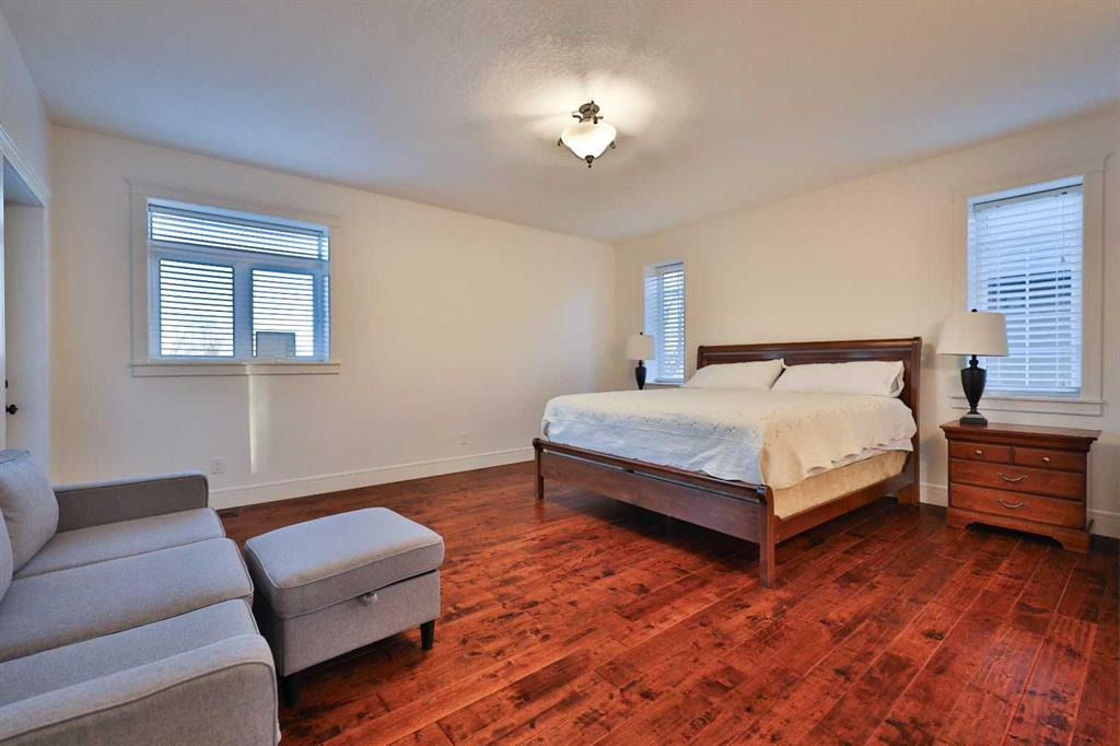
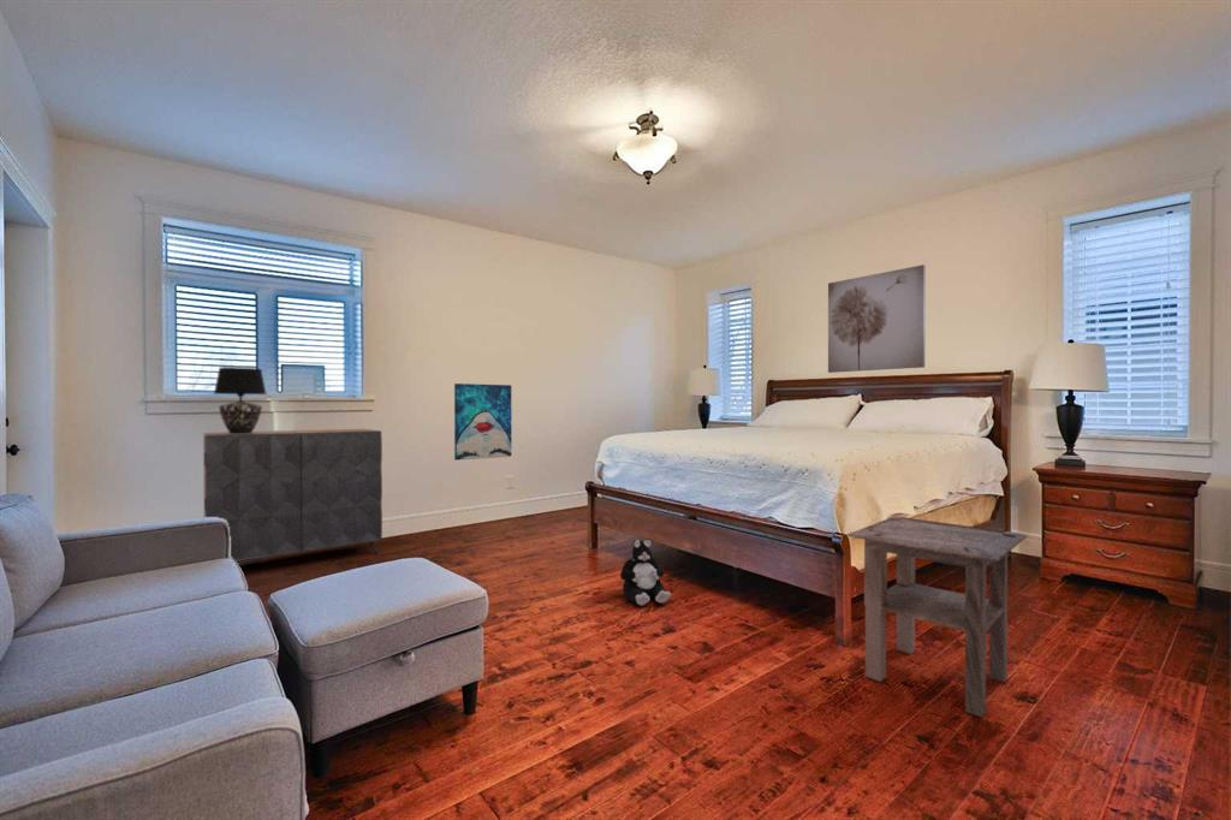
+ plush toy [619,537,672,606]
+ dresser [202,428,383,563]
+ wall art [453,382,513,462]
+ table lamp [213,366,267,434]
+ side table [845,515,1028,719]
+ wall art [827,263,927,374]
